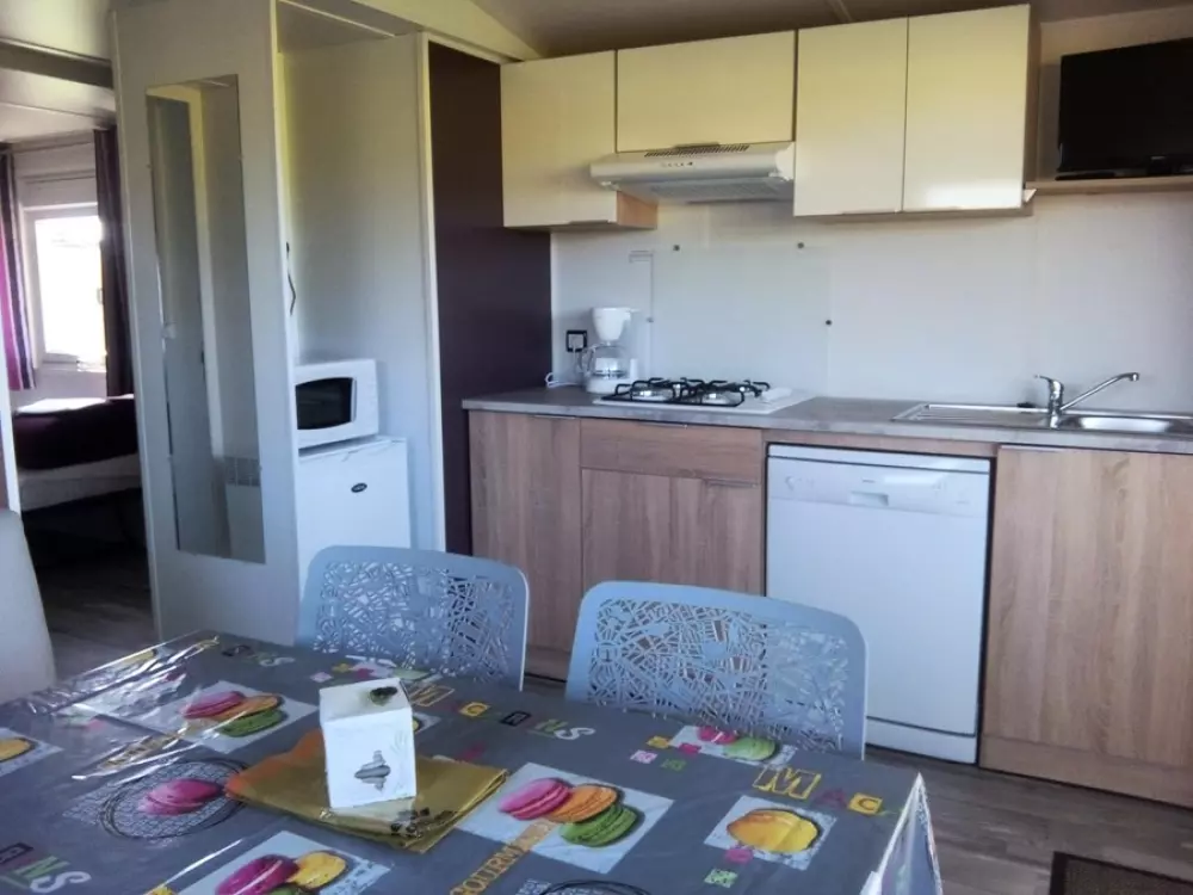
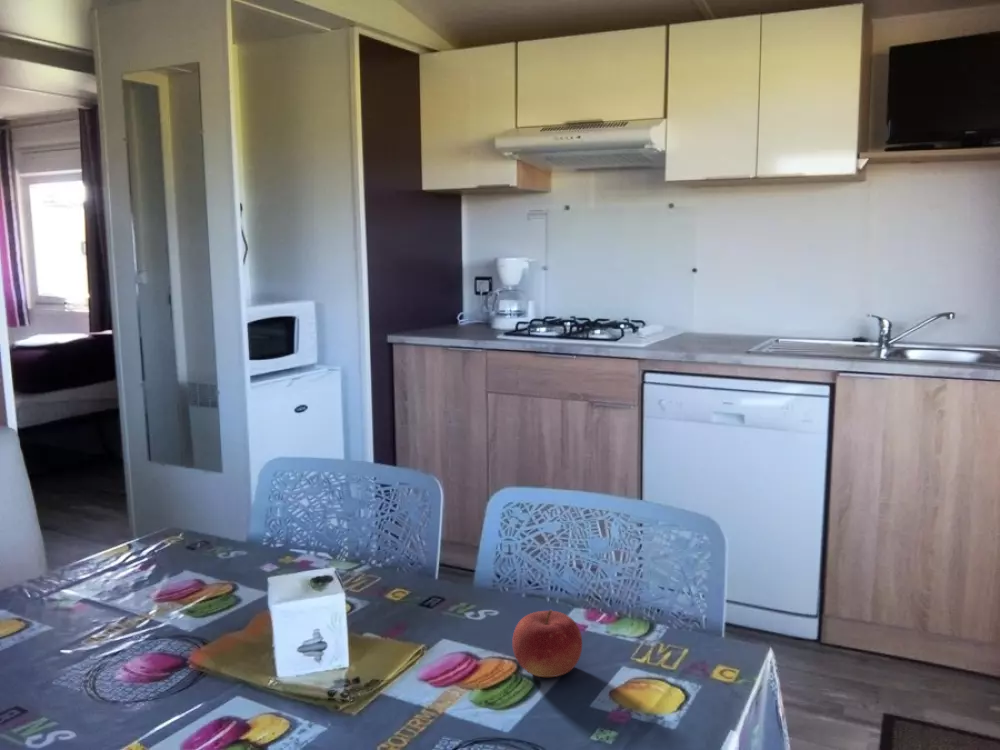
+ fruit [511,609,583,678]
